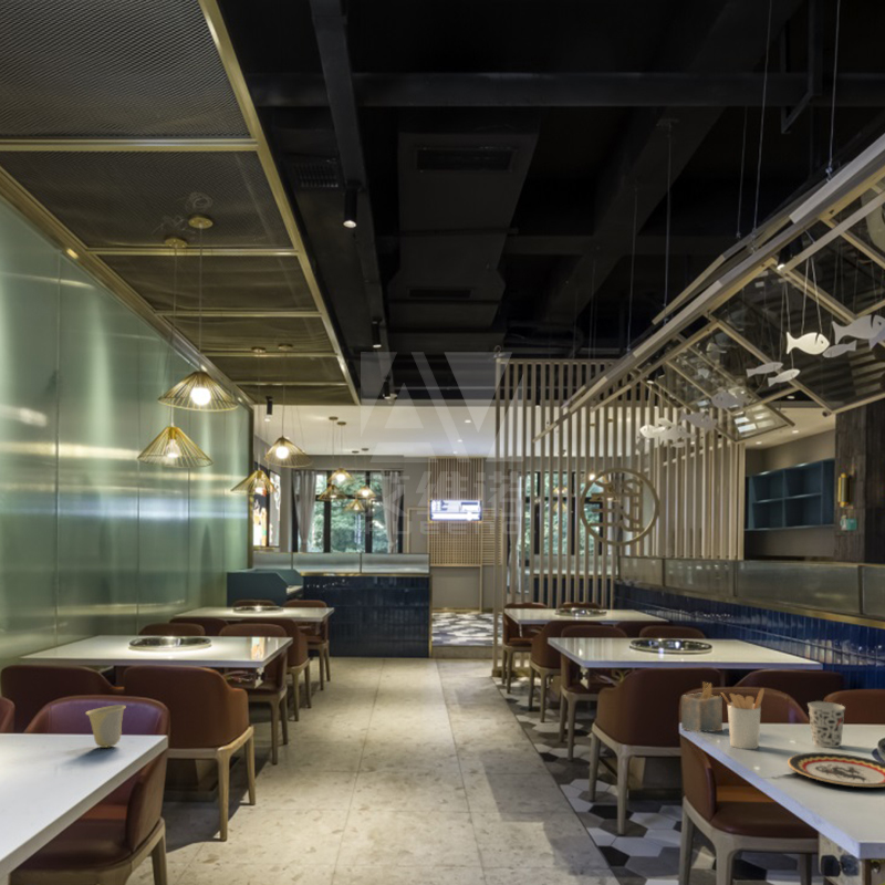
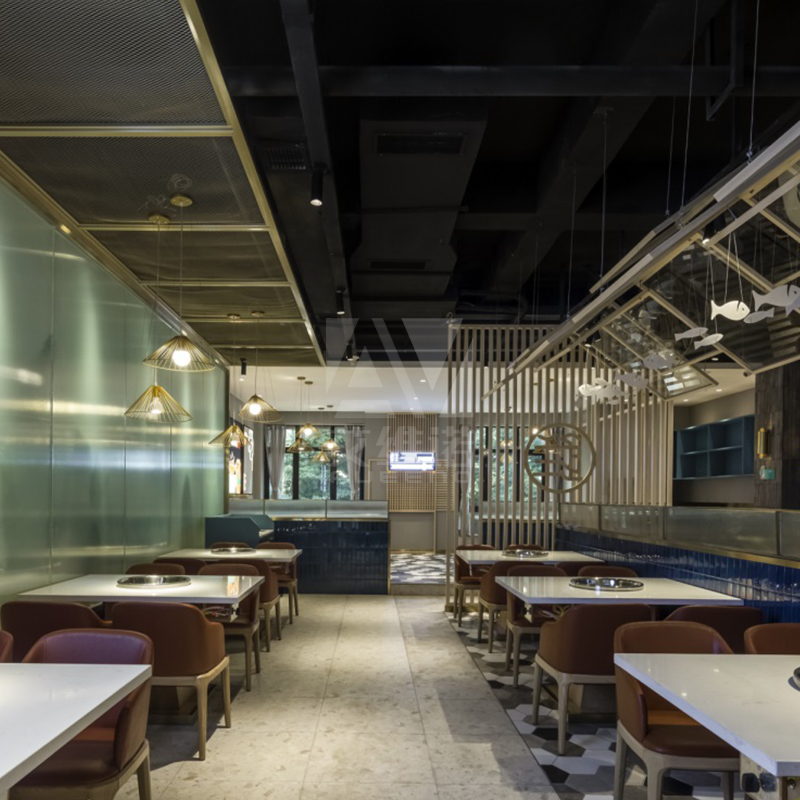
- plate [787,751,885,788]
- napkin holder [680,680,723,732]
- cup [806,700,846,749]
- utensil holder [720,687,766,750]
- cup [84,704,127,749]
